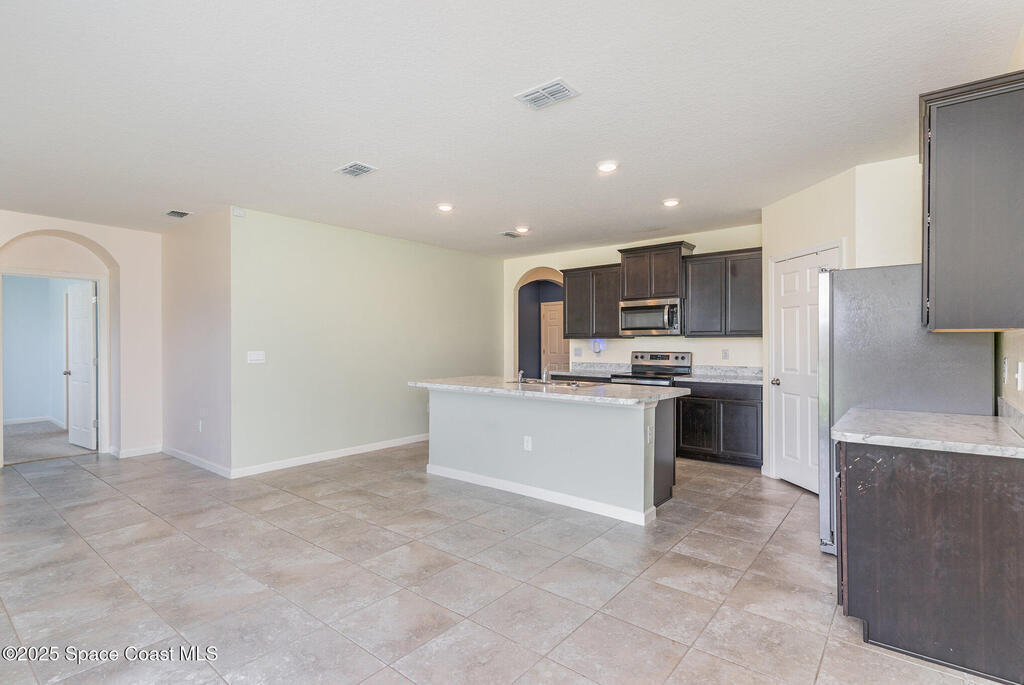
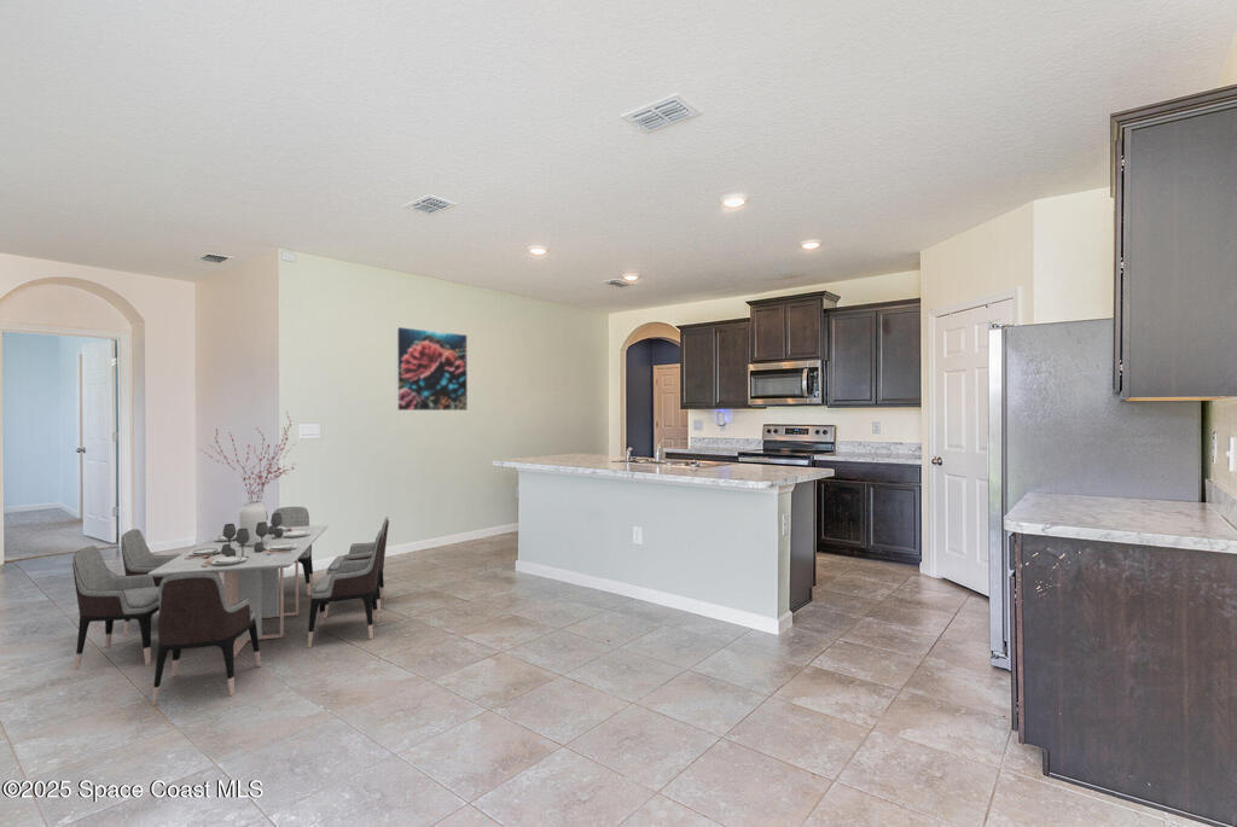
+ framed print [395,326,469,412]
+ dining table [71,410,390,706]
